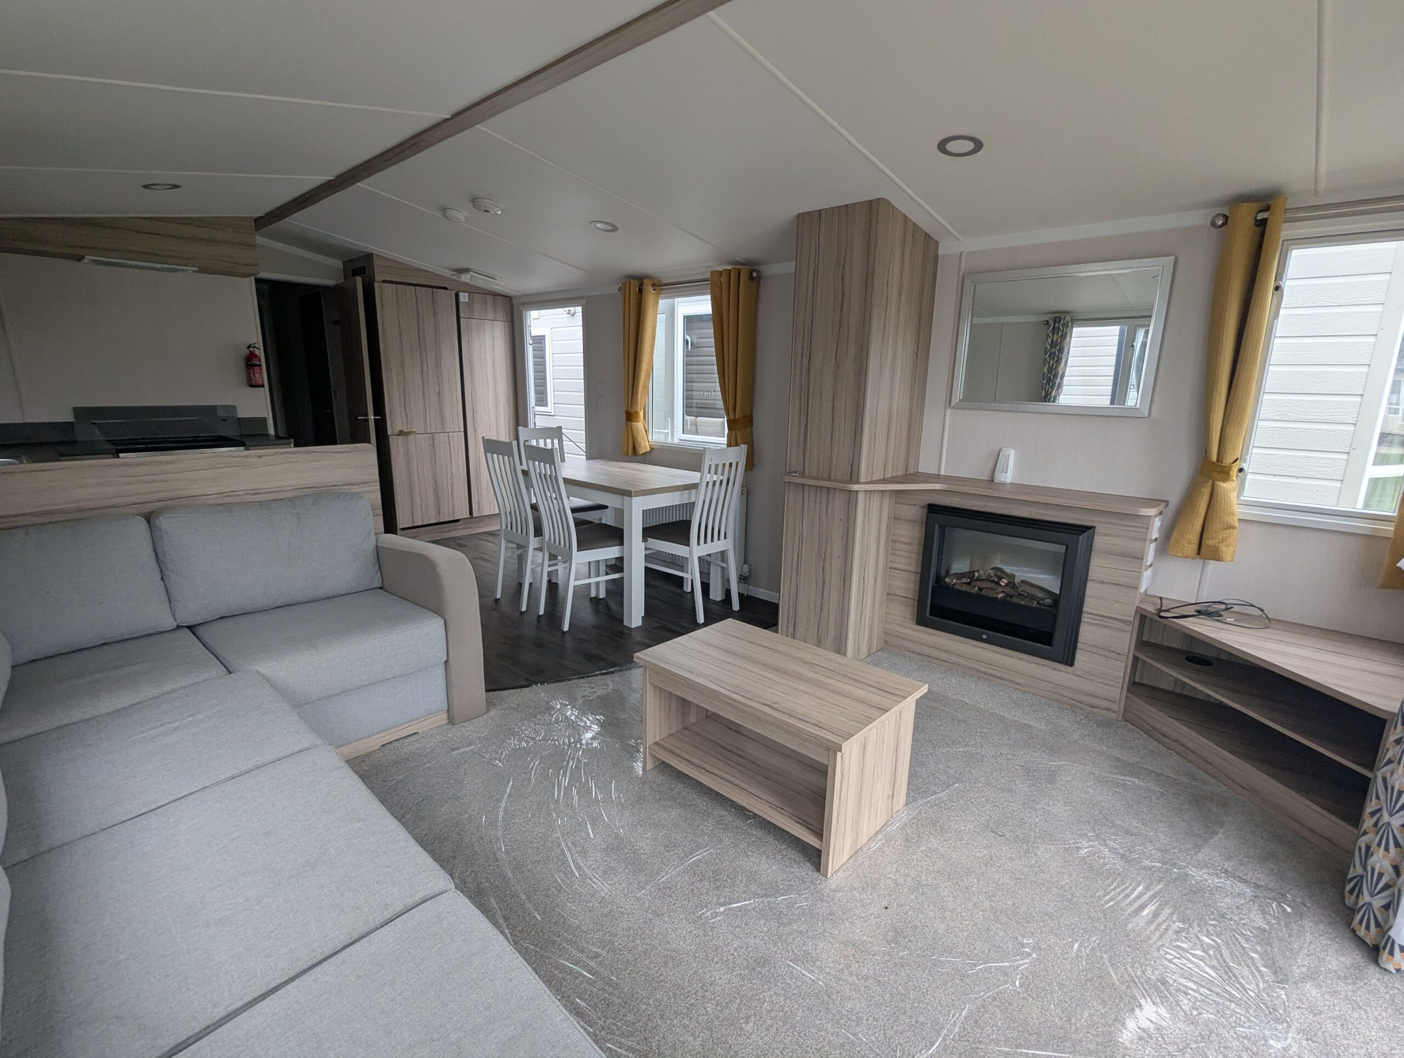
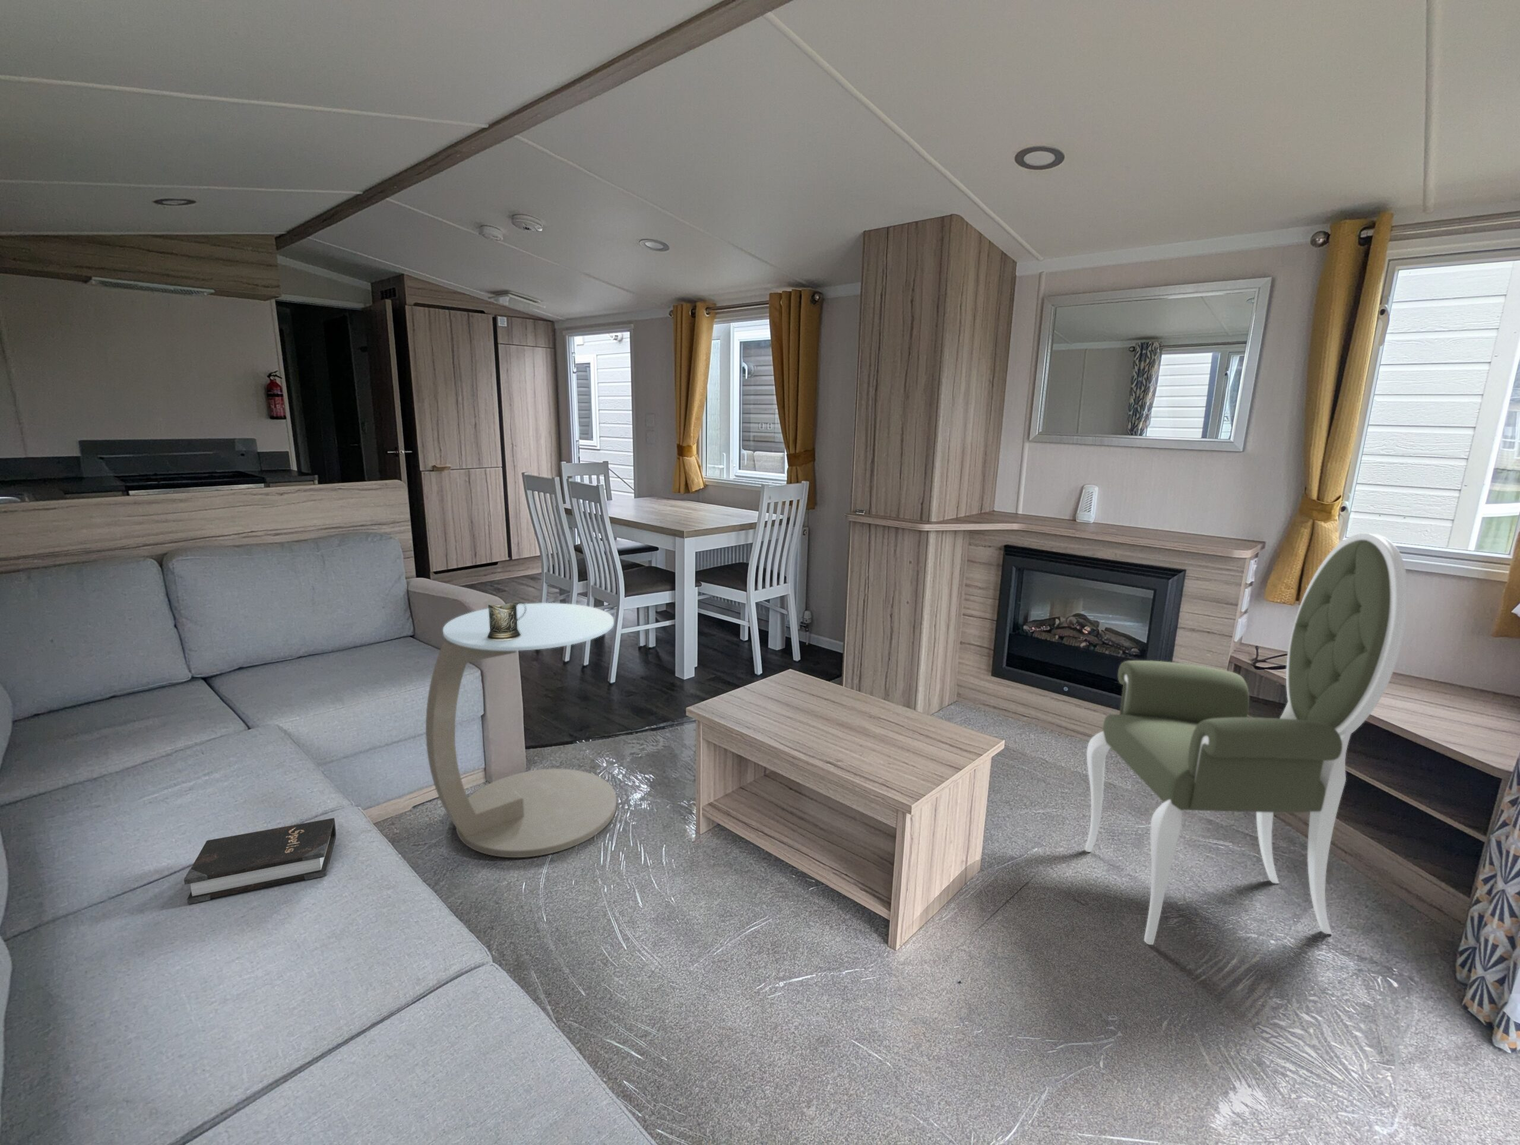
+ side table [426,603,617,859]
+ armchair [1085,532,1408,945]
+ mug [487,603,526,641]
+ hardback book [184,817,337,906]
